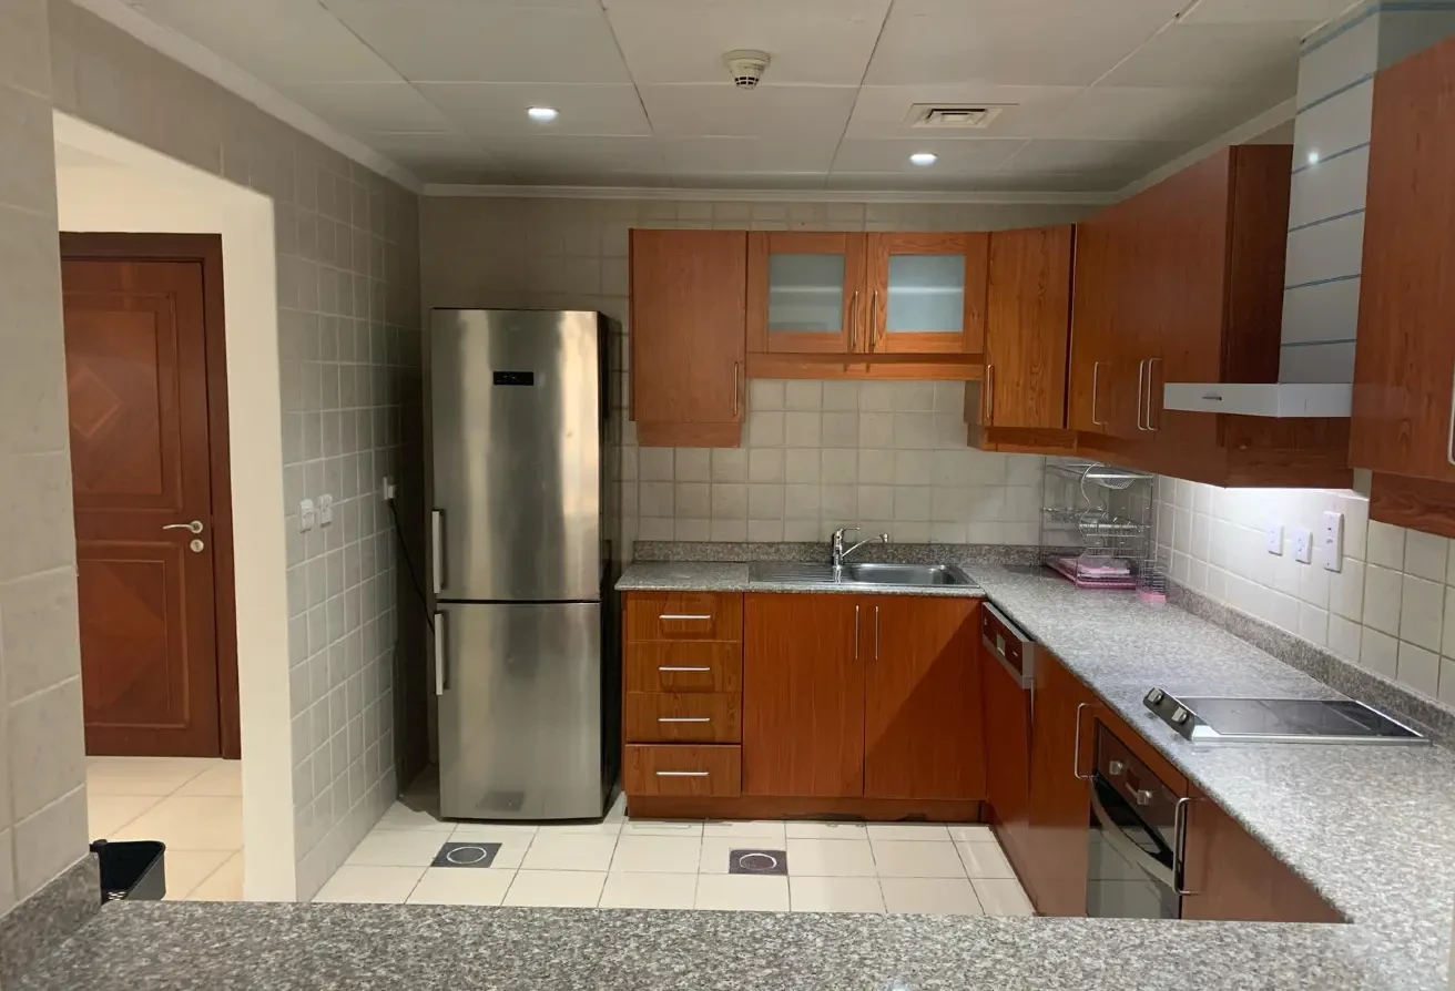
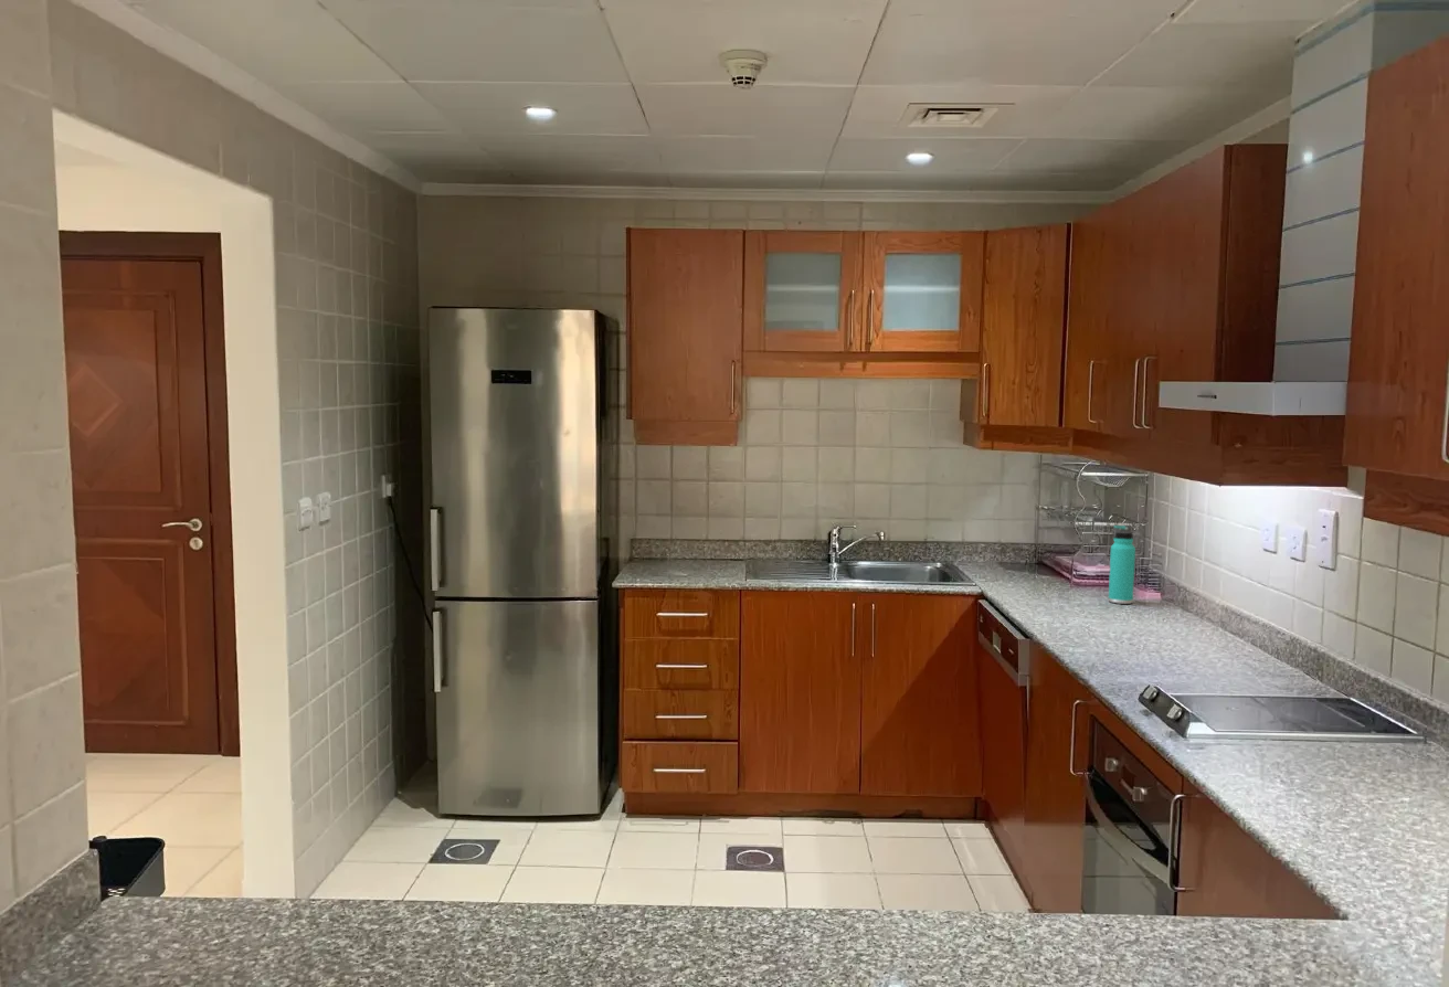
+ thermos bottle [1108,524,1136,605]
